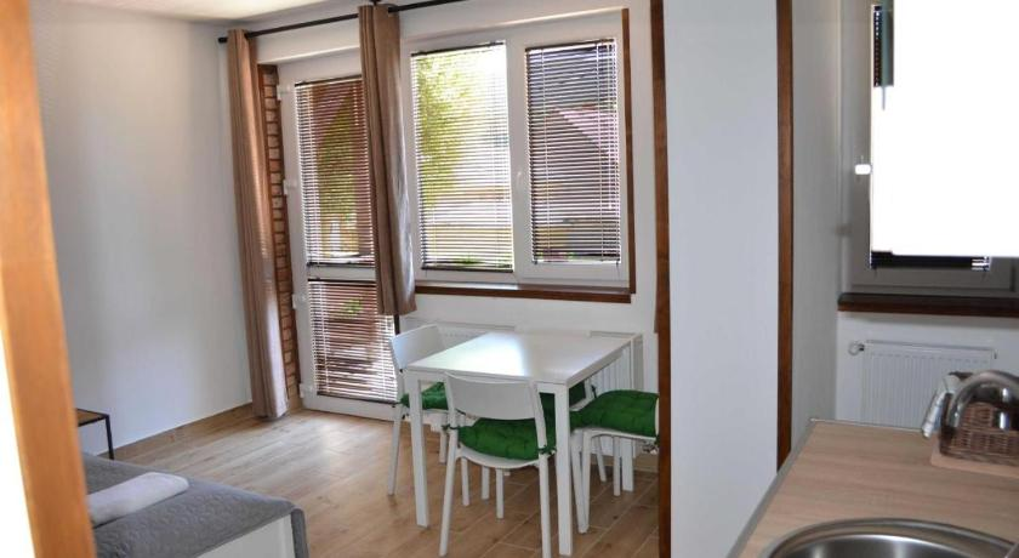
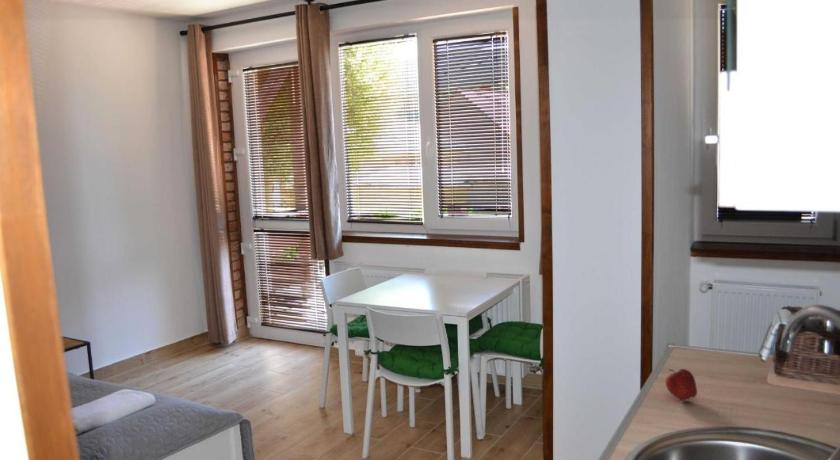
+ apple [664,368,698,401]
